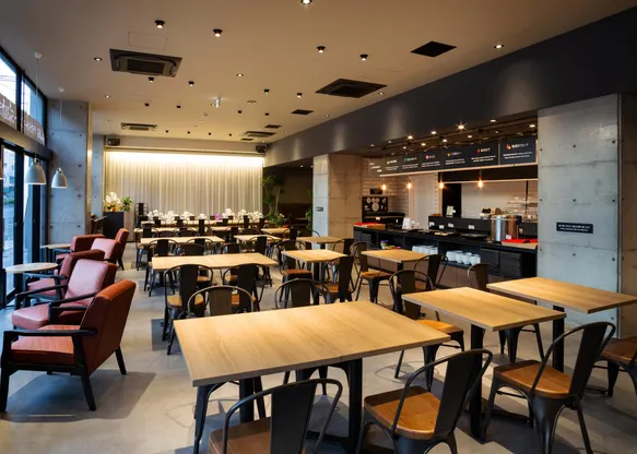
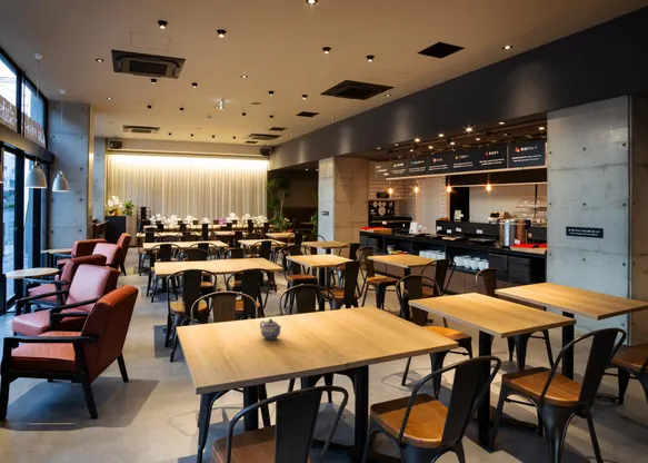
+ teapot [259,317,282,341]
